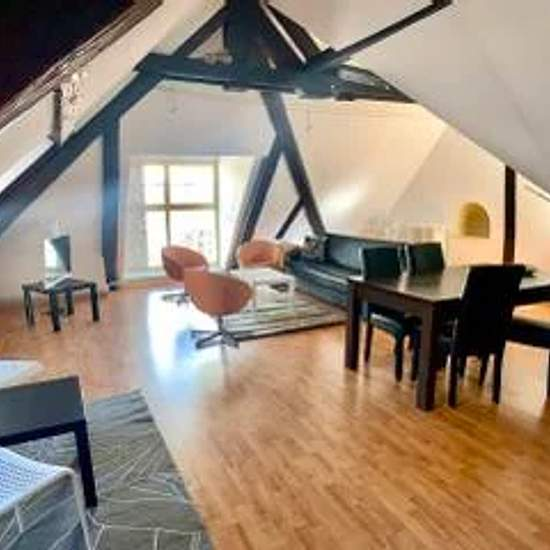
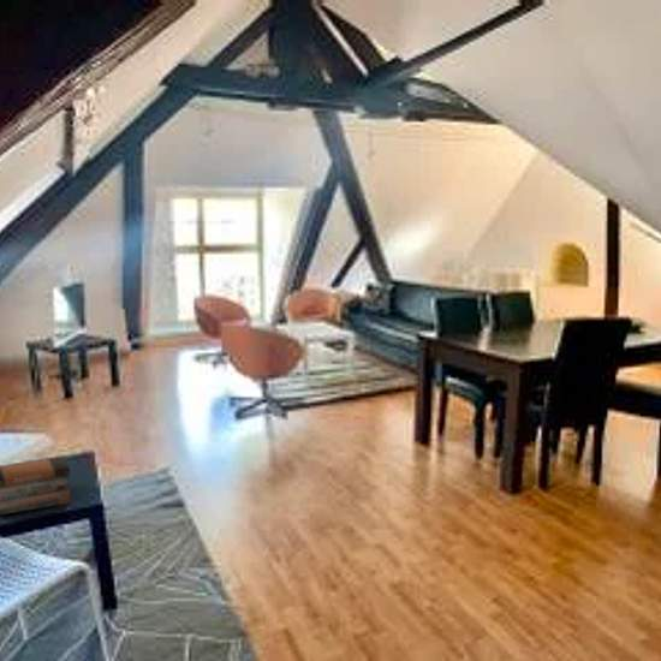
+ book stack [0,455,71,516]
